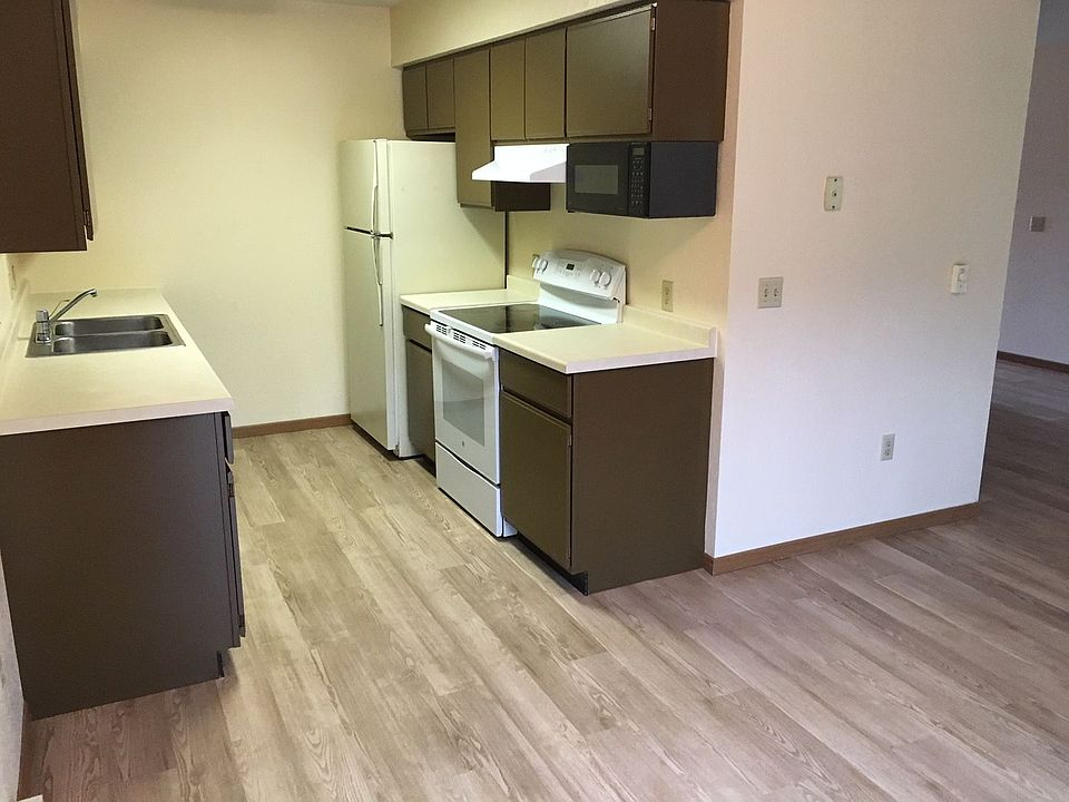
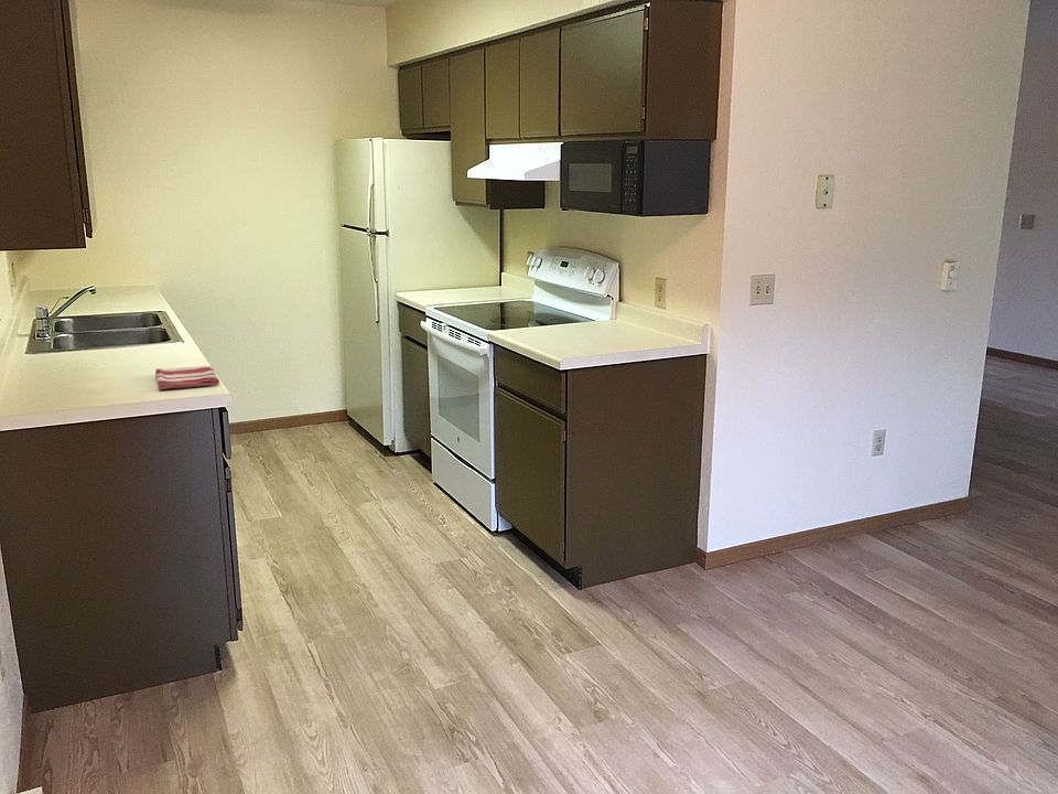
+ dish towel [154,365,220,390]
